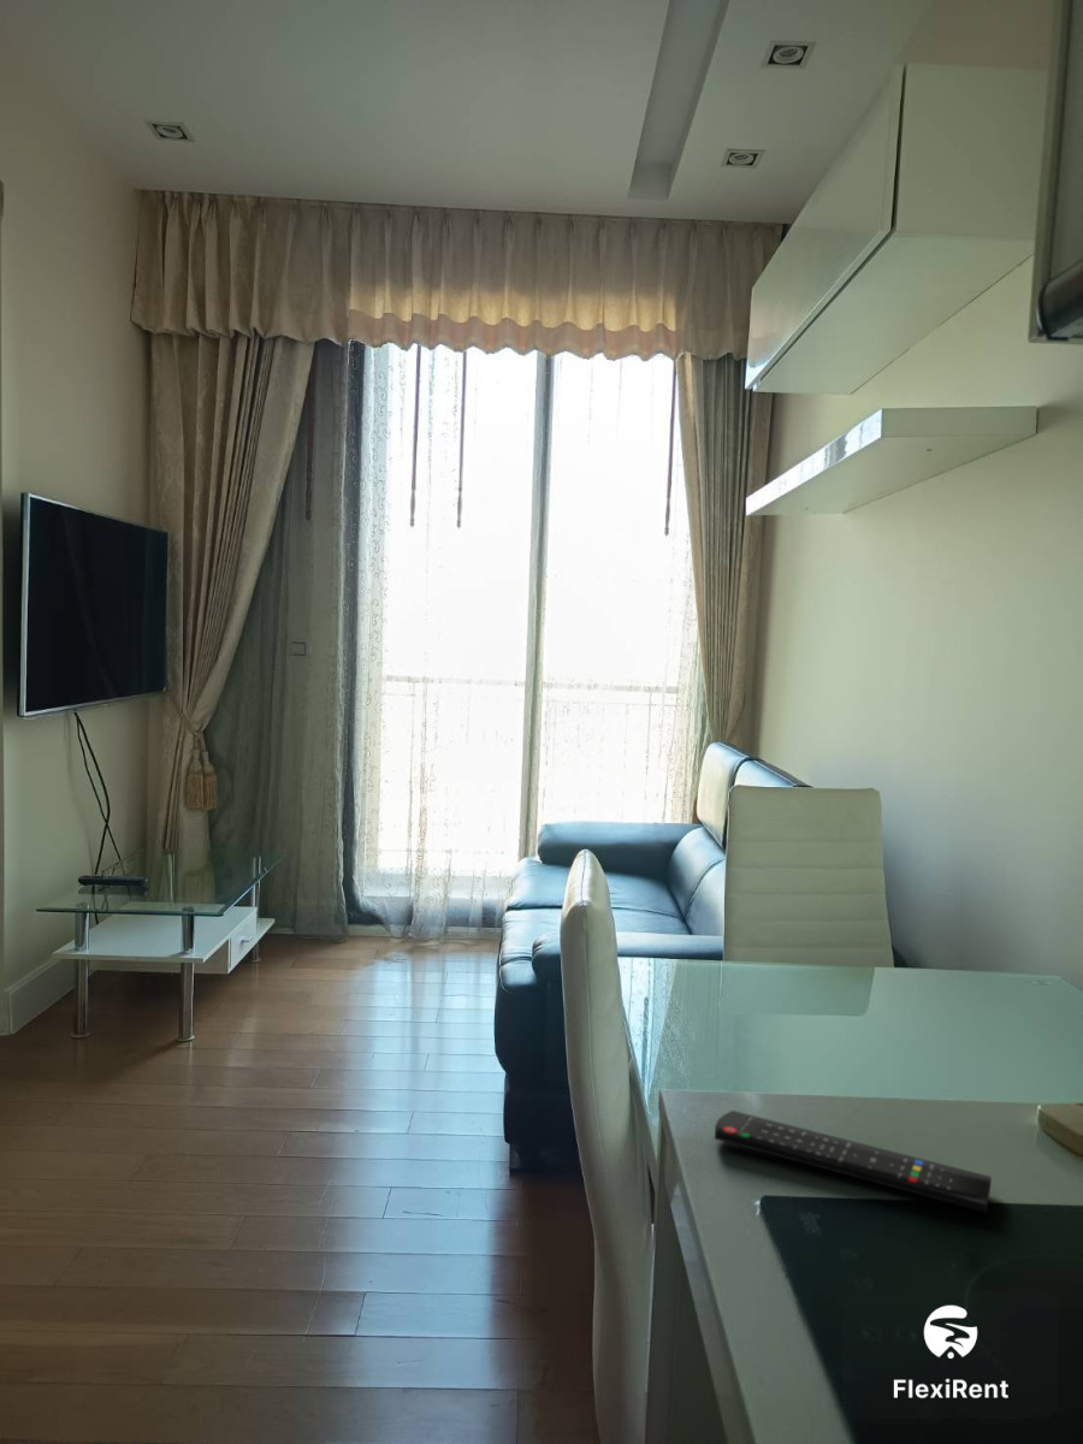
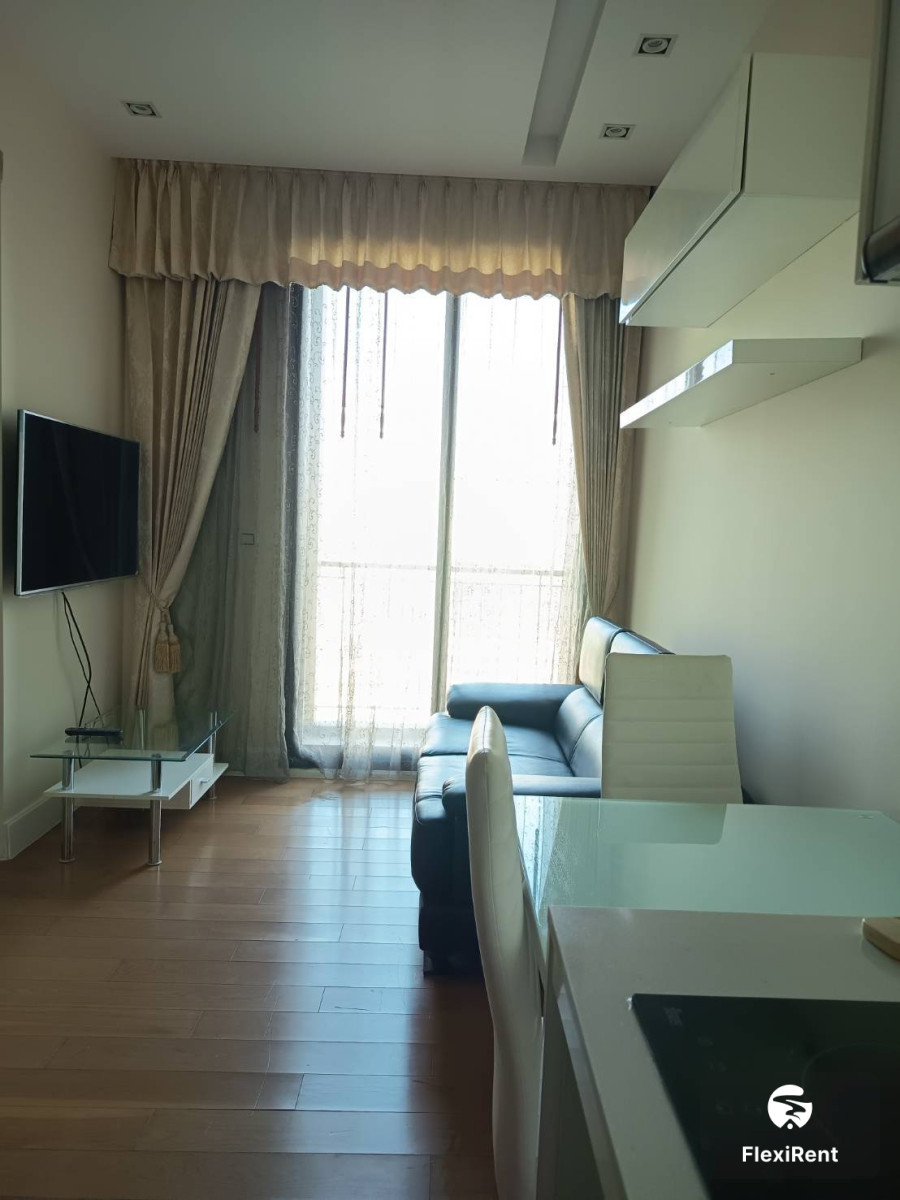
- remote control [714,1109,993,1214]
